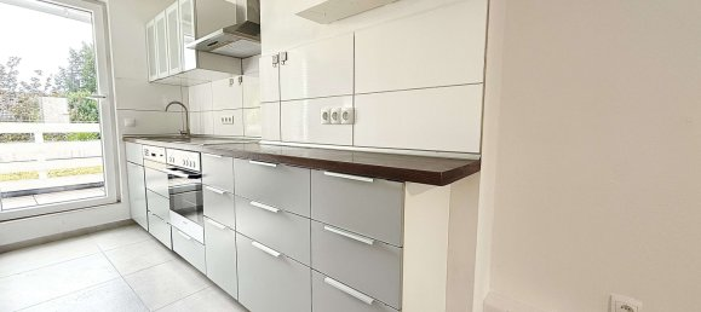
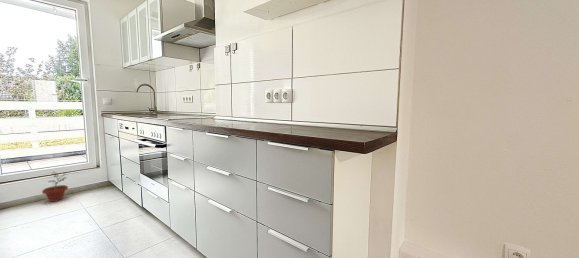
+ potted plant [41,170,69,203]
